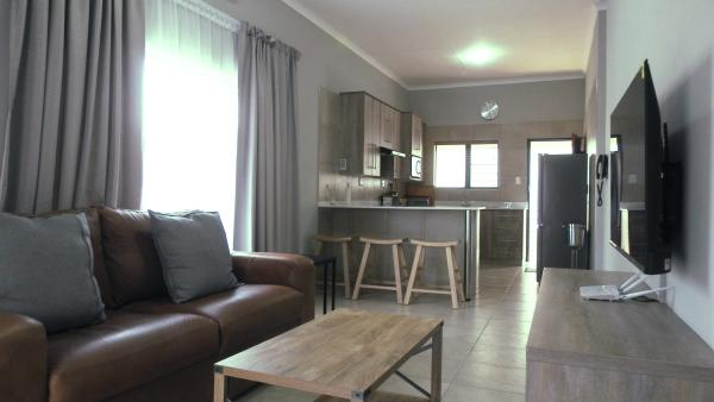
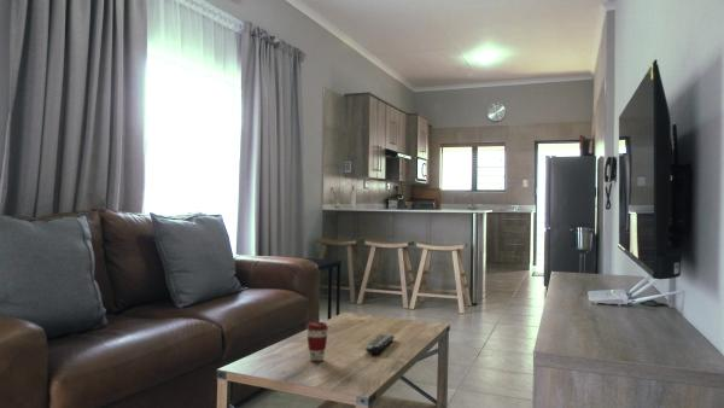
+ coffee cup [305,321,329,362]
+ remote control [364,333,396,355]
